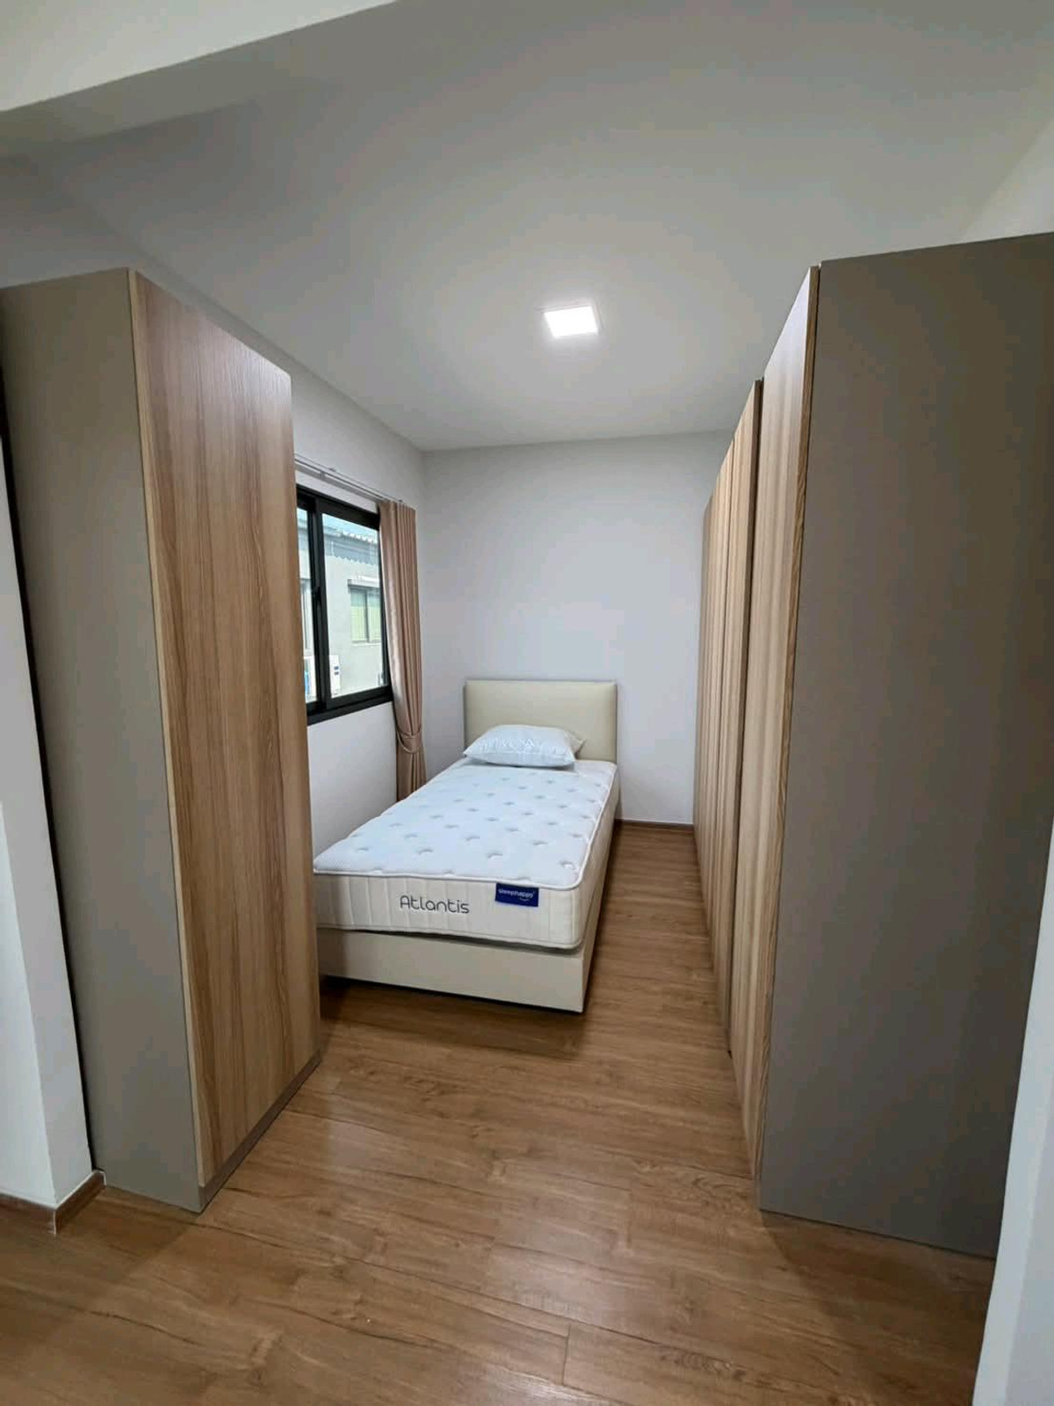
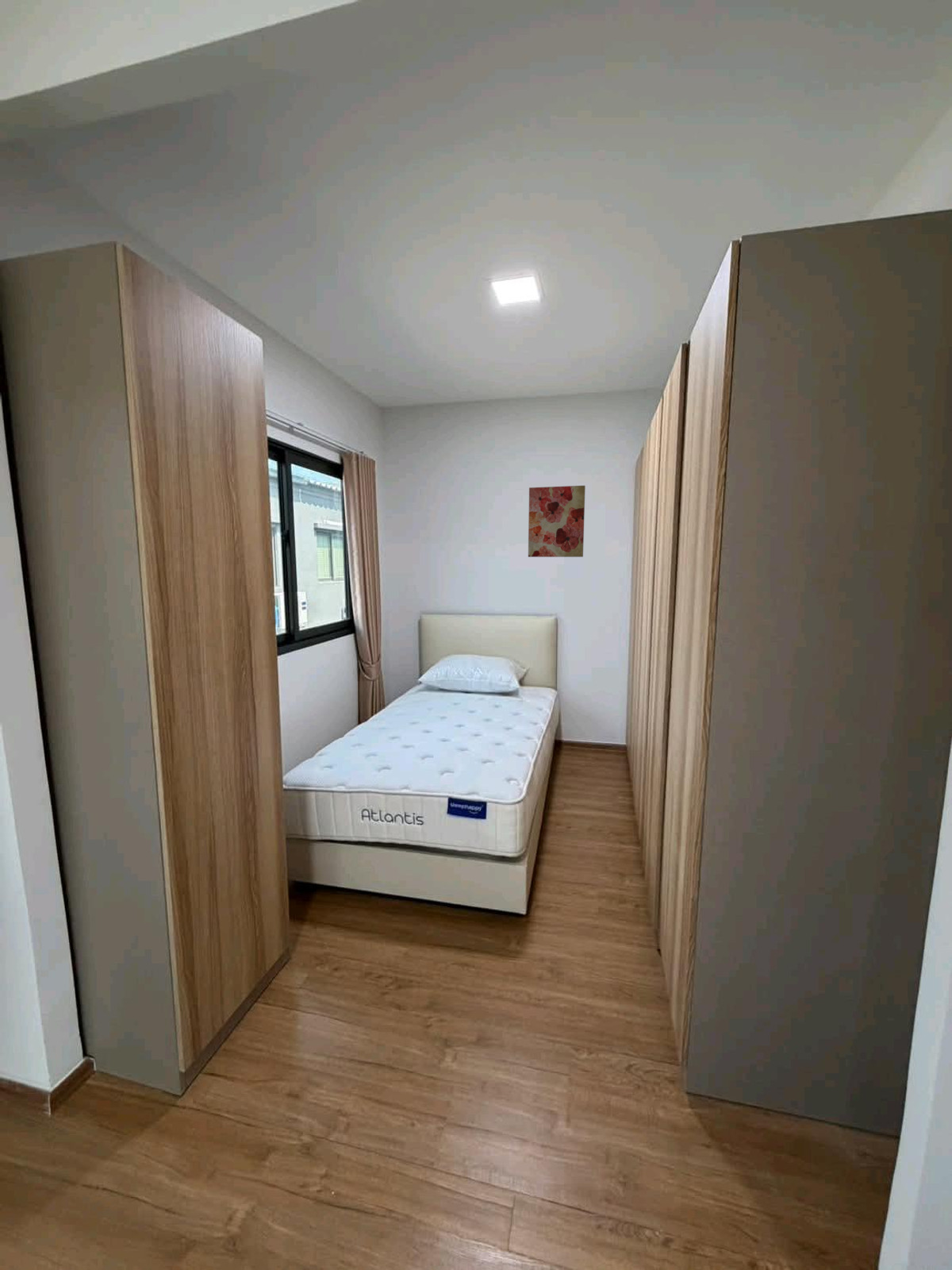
+ wall art [528,485,586,558]
